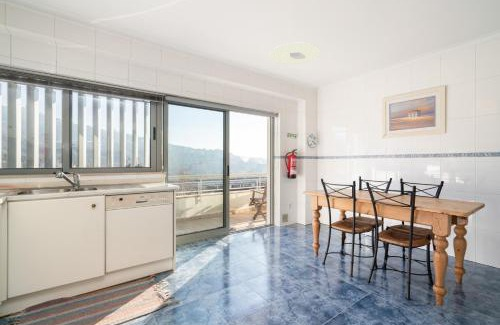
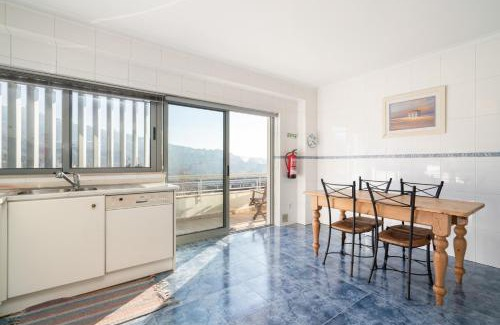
- ceiling light [269,42,321,65]
